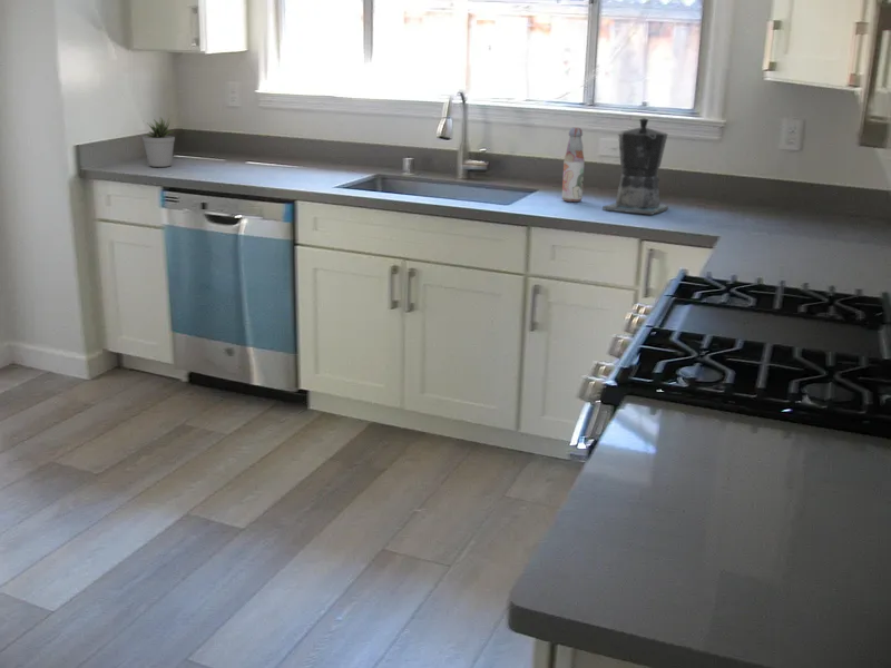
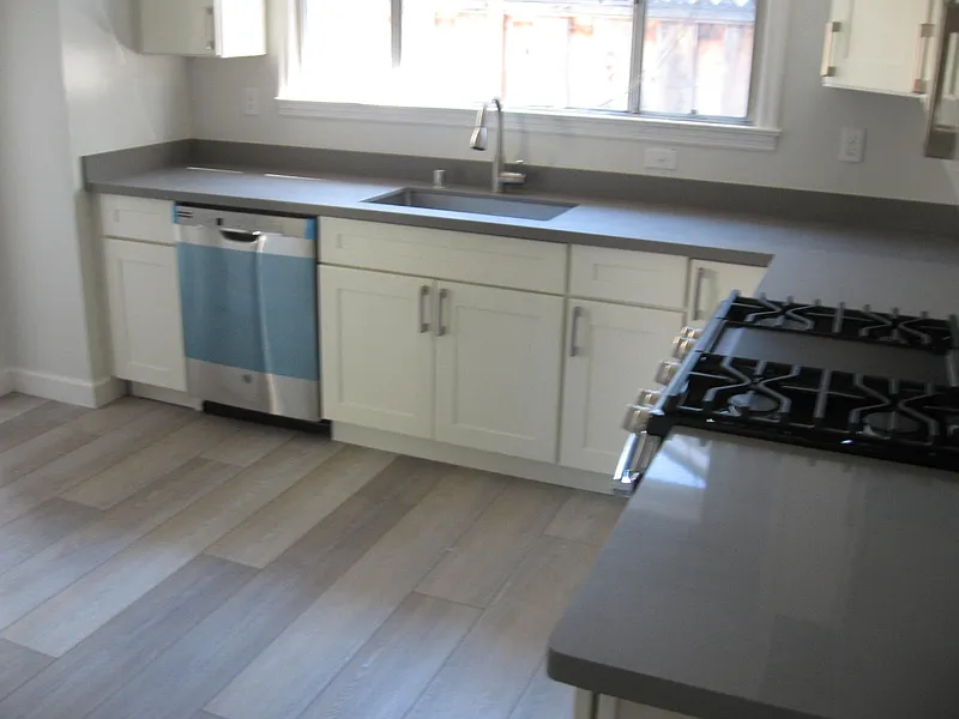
- potted plant [141,117,176,168]
- coffee maker [601,117,669,216]
- bottle [561,127,586,203]
